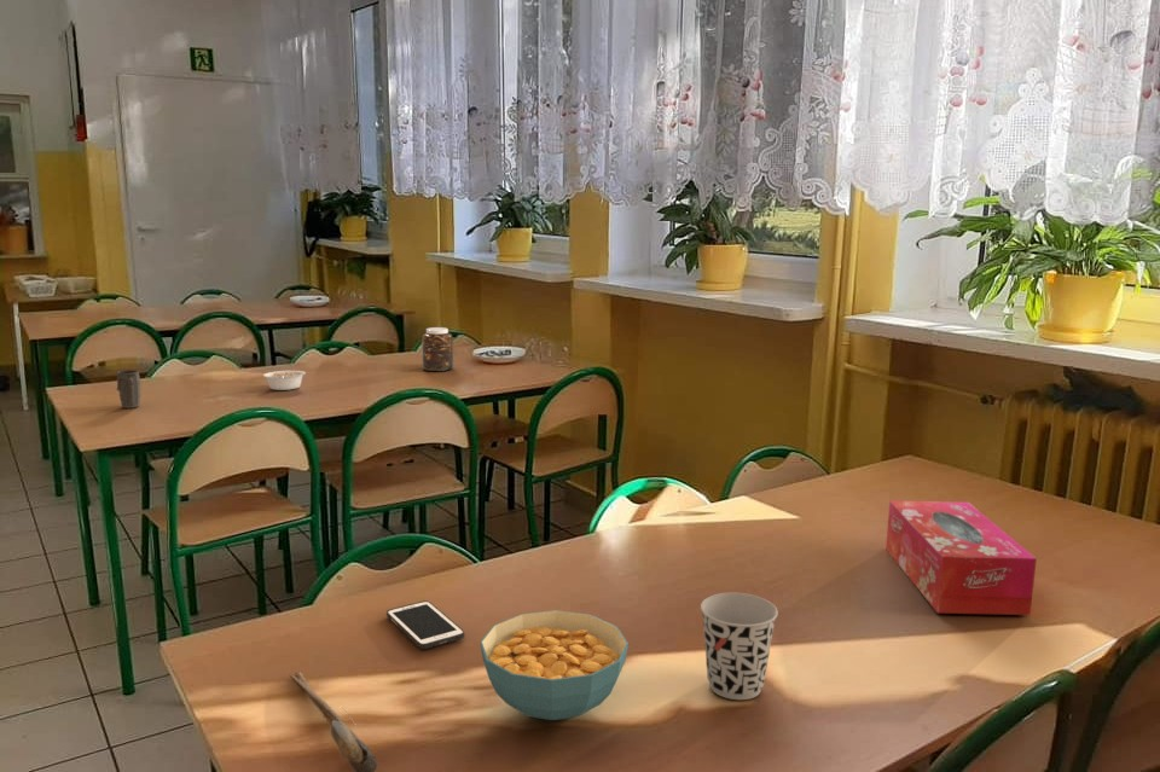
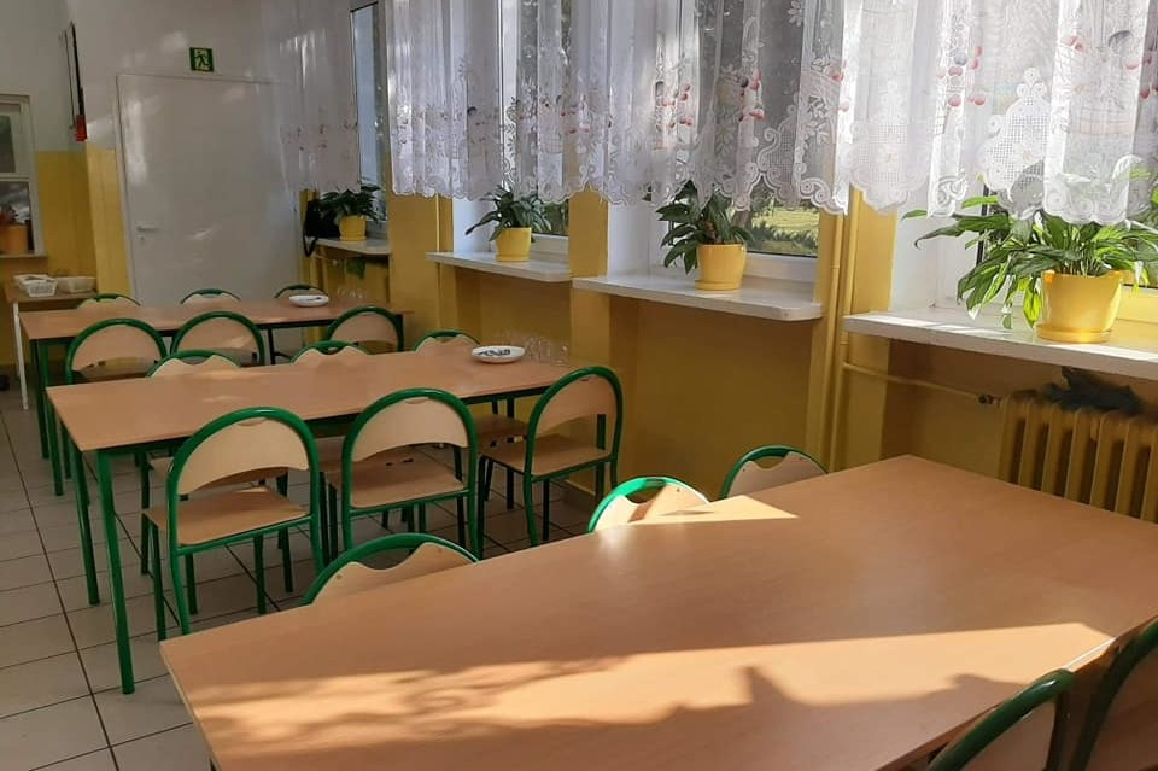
- legume [262,370,313,391]
- cereal bowl [478,609,630,721]
- mug [116,368,141,410]
- jar [420,326,454,372]
- tissue box [884,499,1038,616]
- spoon [288,671,378,772]
- cell phone [385,599,465,650]
- cup [700,592,779,701]
